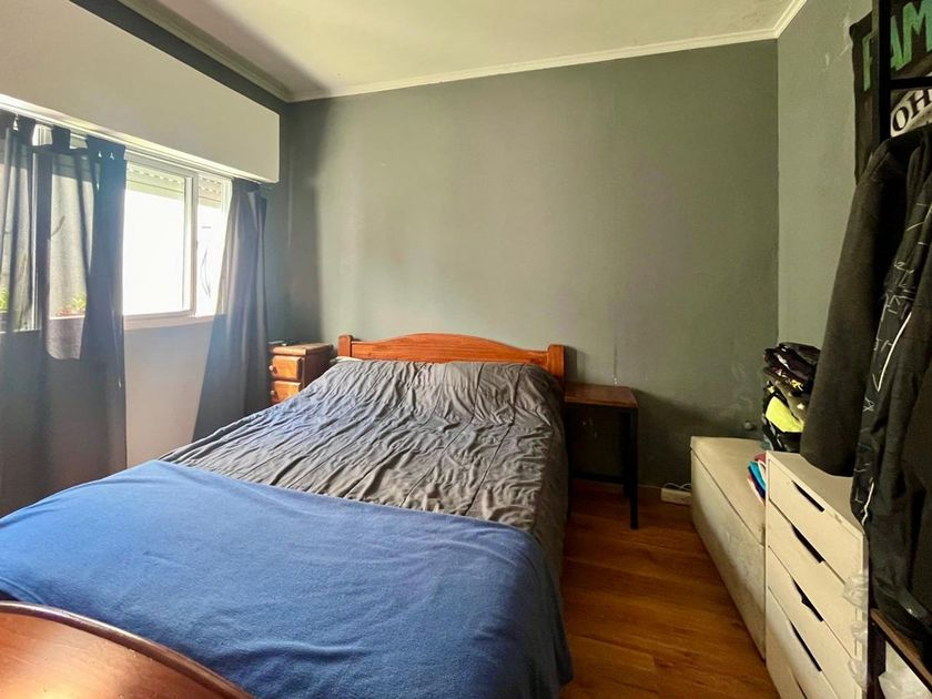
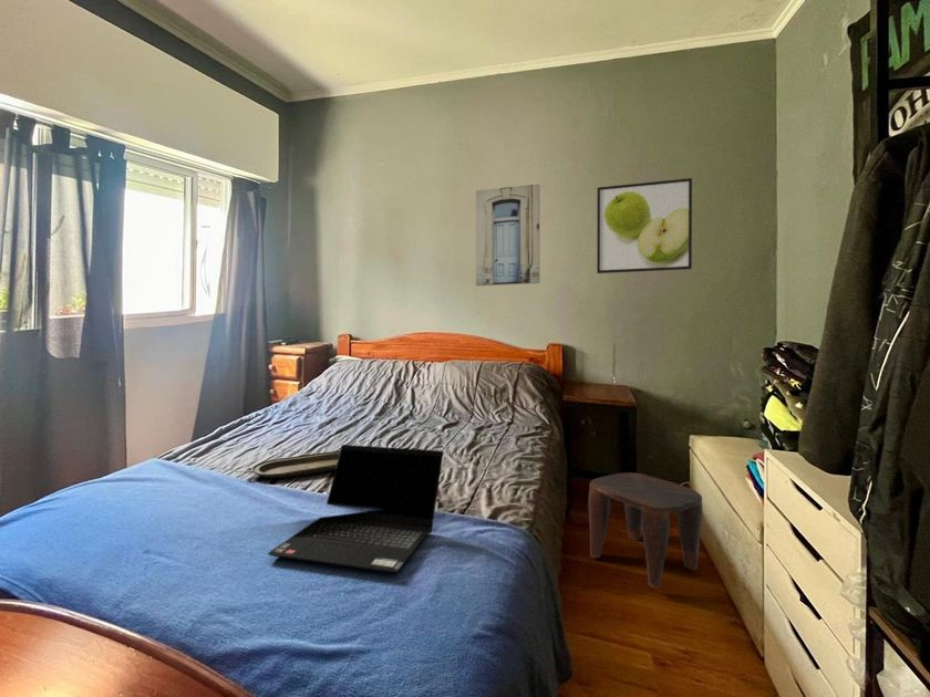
+ laptop computer [267,444,444,574]
+ serving tray [244,450,340,479]
+ stool [588,471,703,590]
+ wall art [475,183,540,287]
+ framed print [596,177,693,274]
